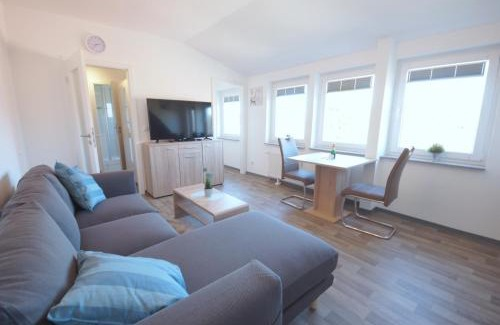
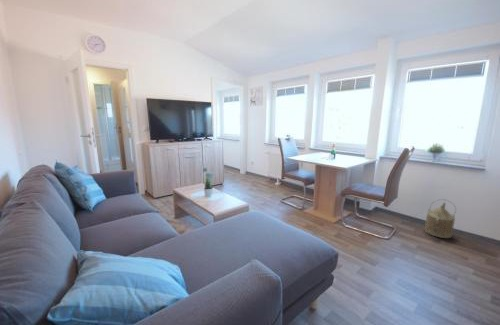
+ watering can [424,198,457,239]
